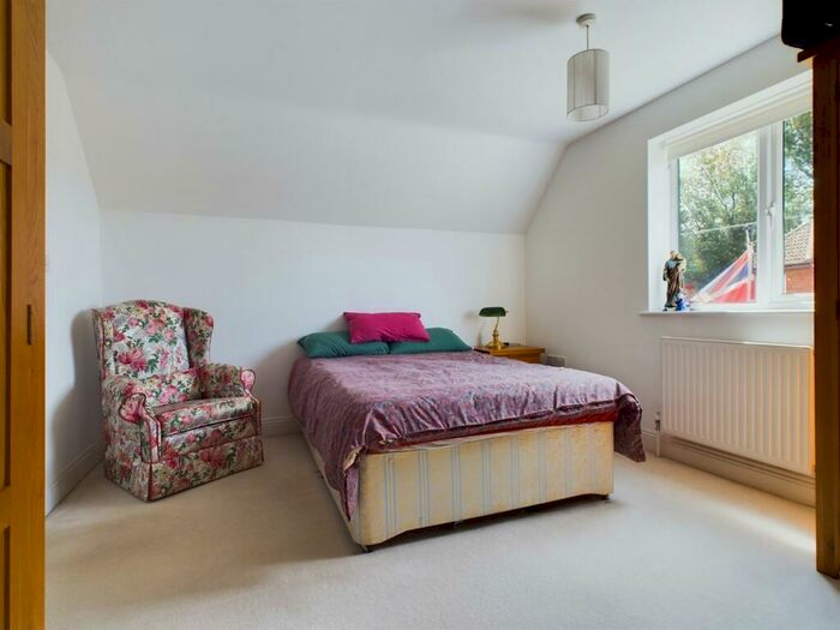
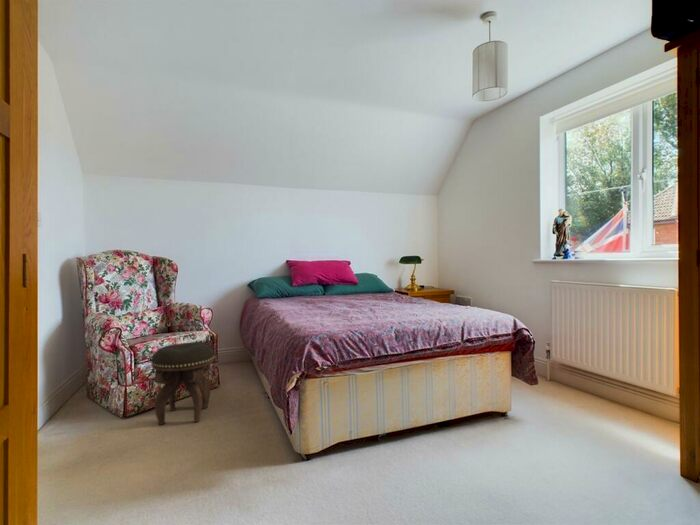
+ footstool [150,341,216,426]
